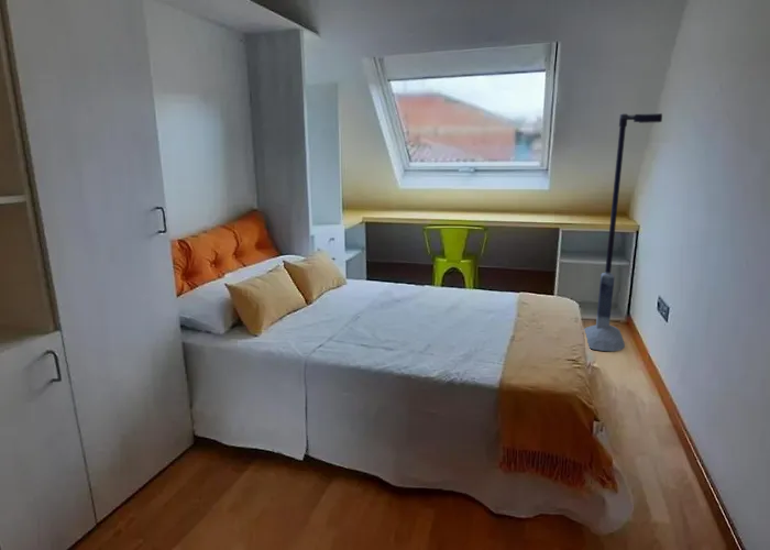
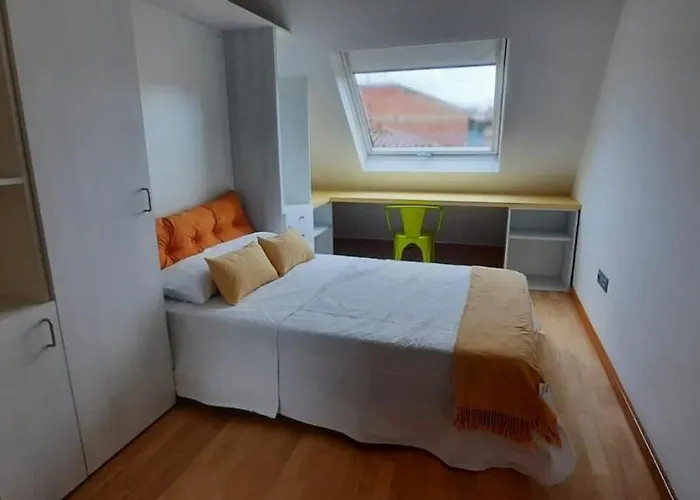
- floor lamp [583,112,663,352]
